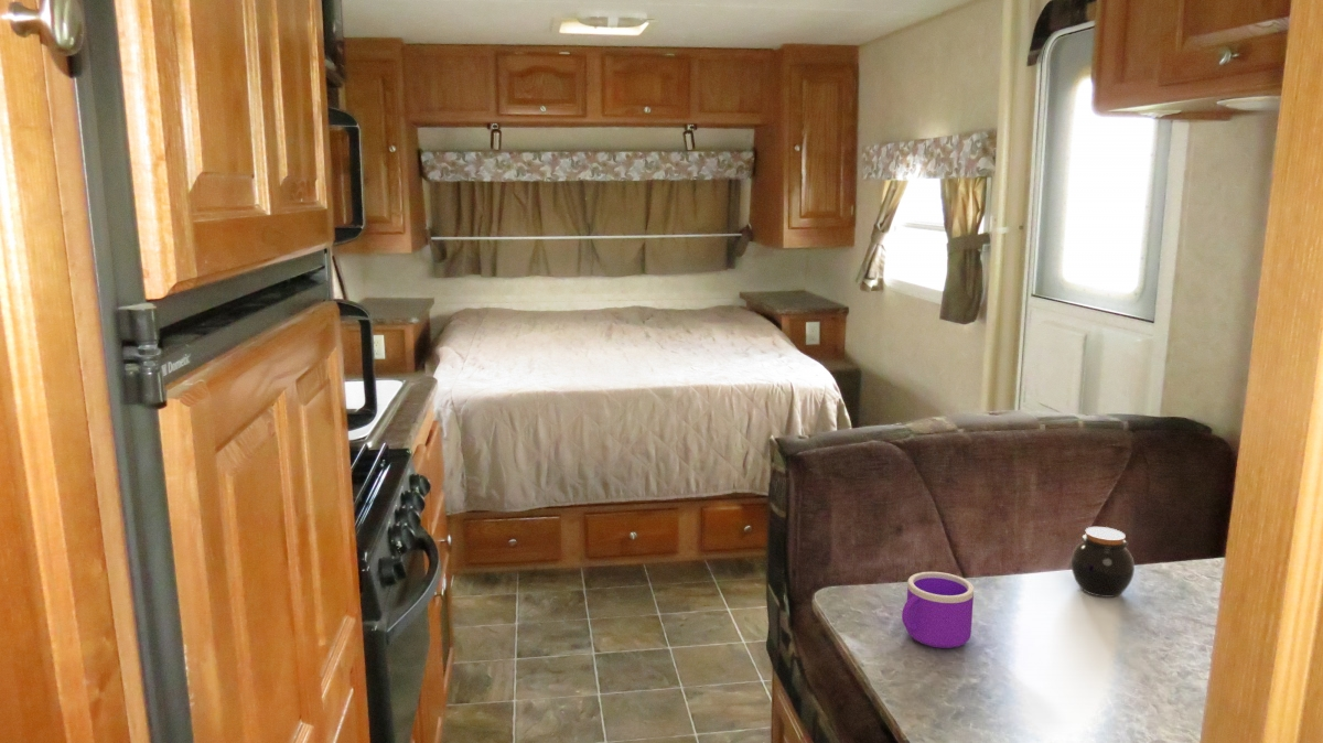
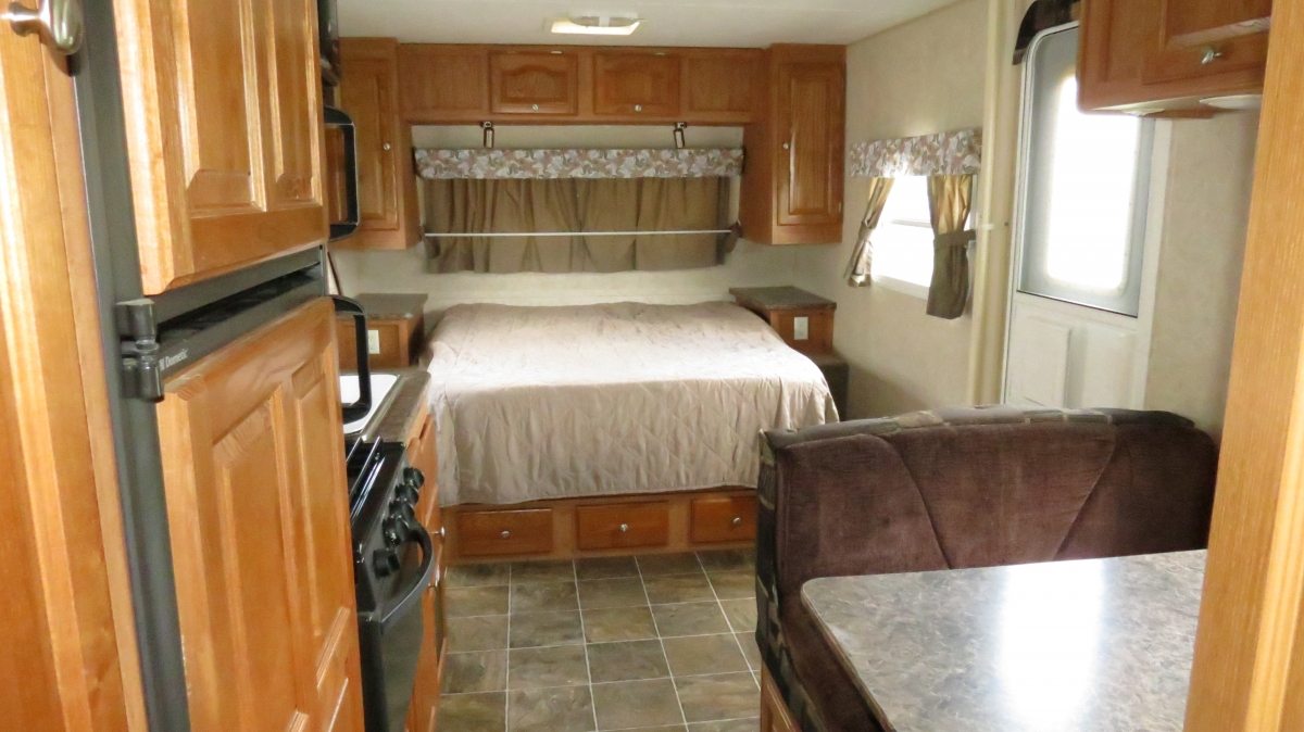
- mug [901,571,975,649]
- jar [1071,526,1136,599]
